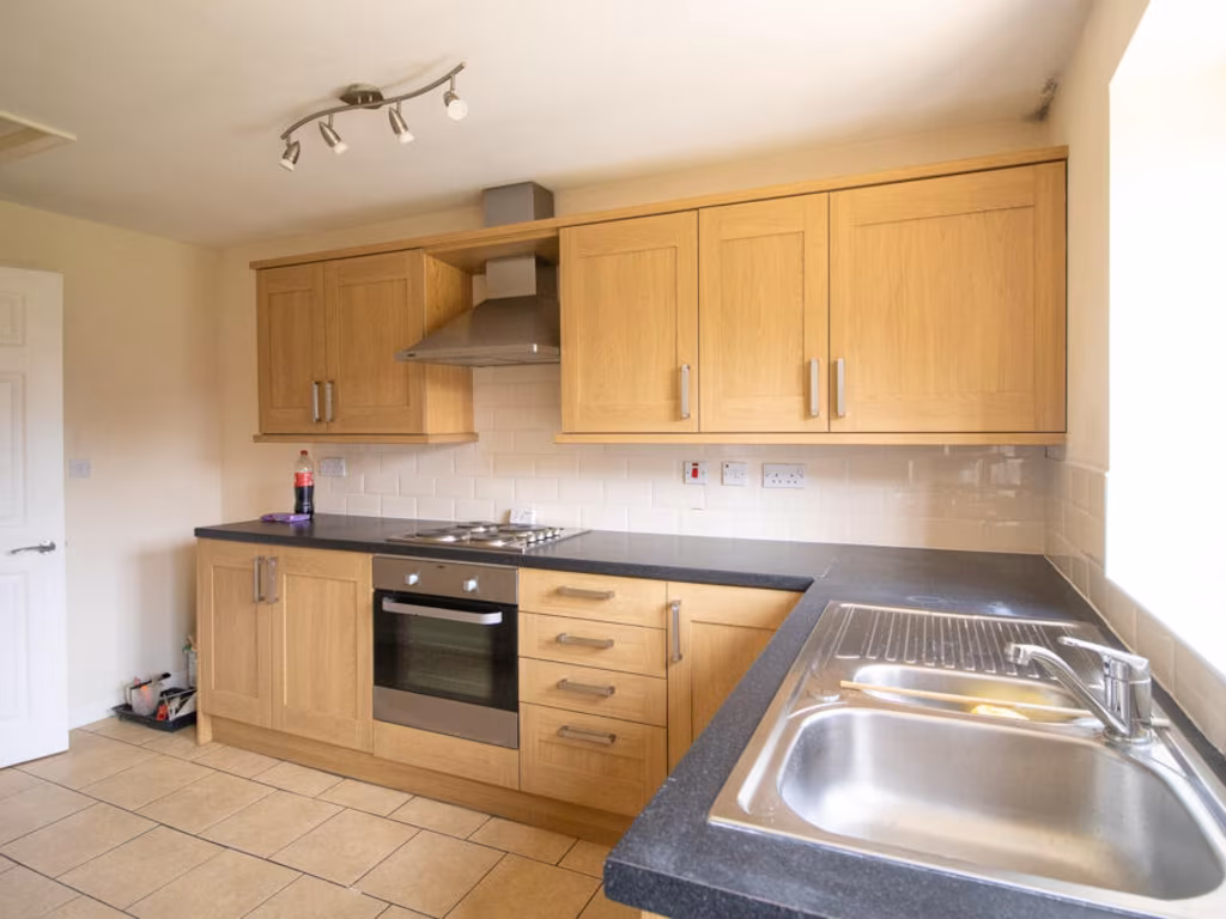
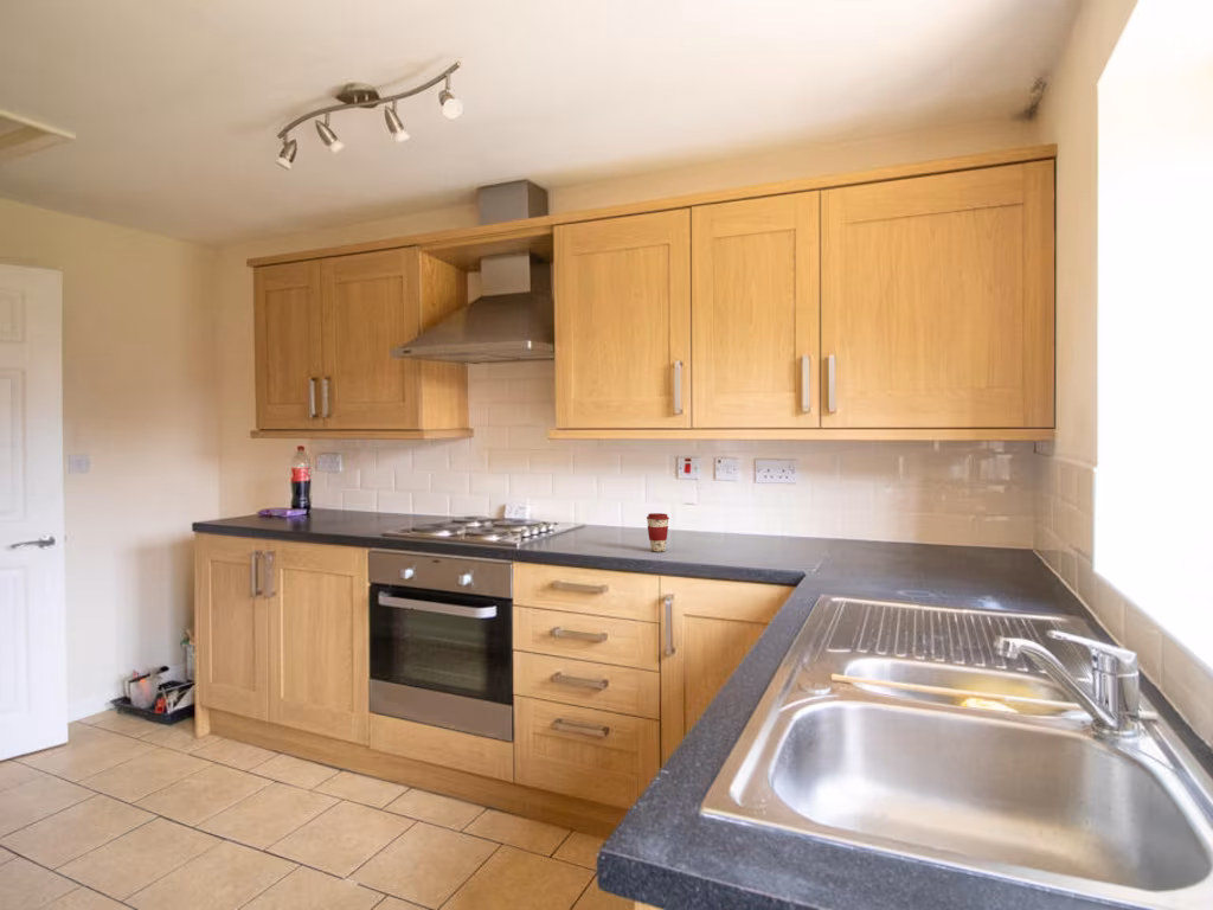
+ coffee cup [646,512,670,552]
